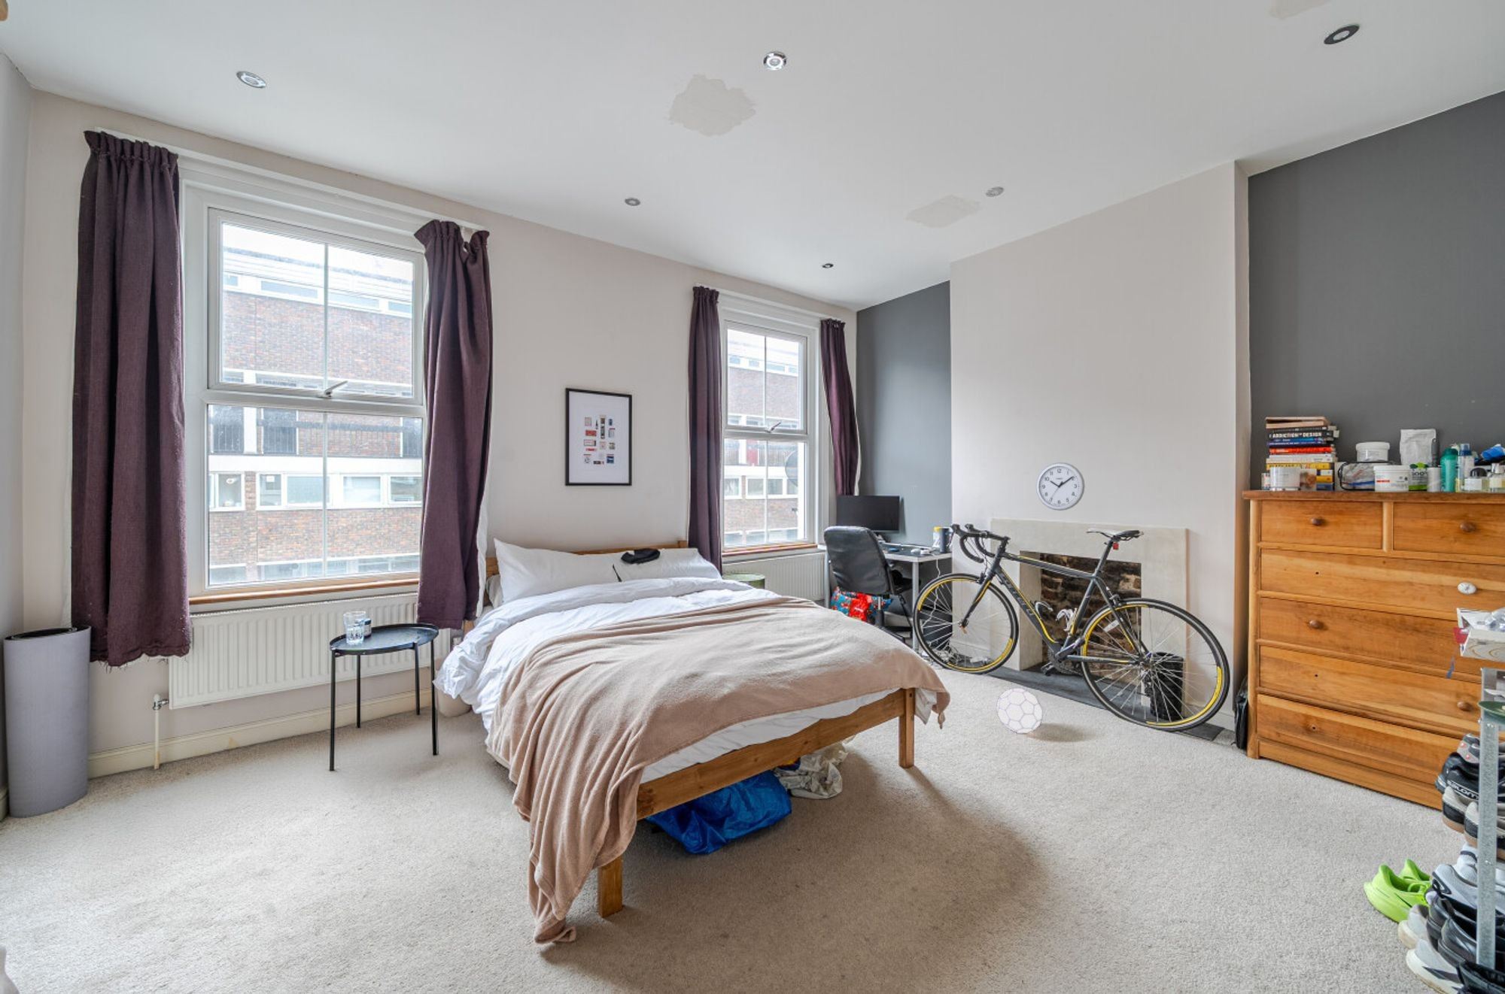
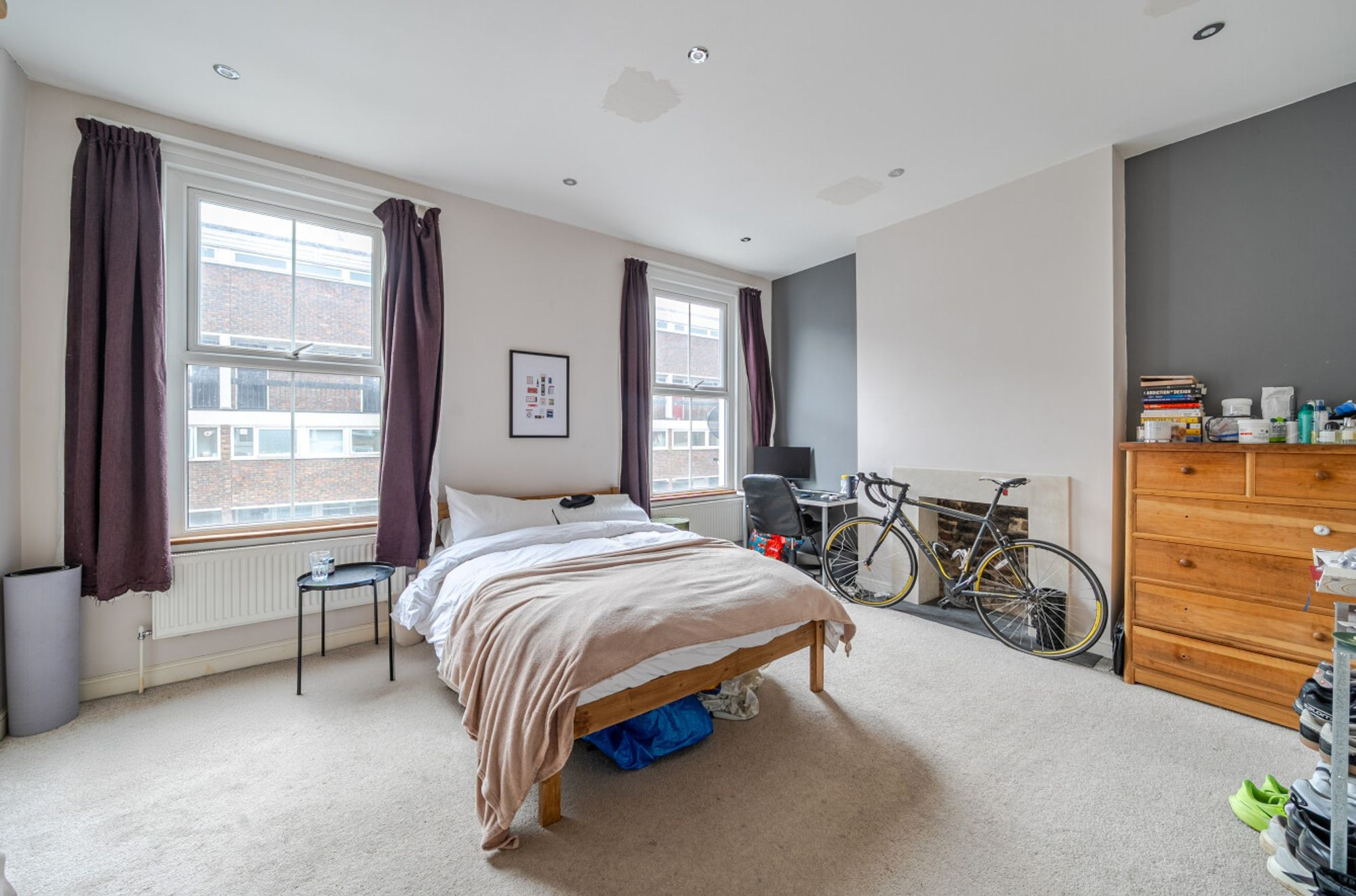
- wall clock [1036,462,1085,511]
- ball [996,687,1043,733]
